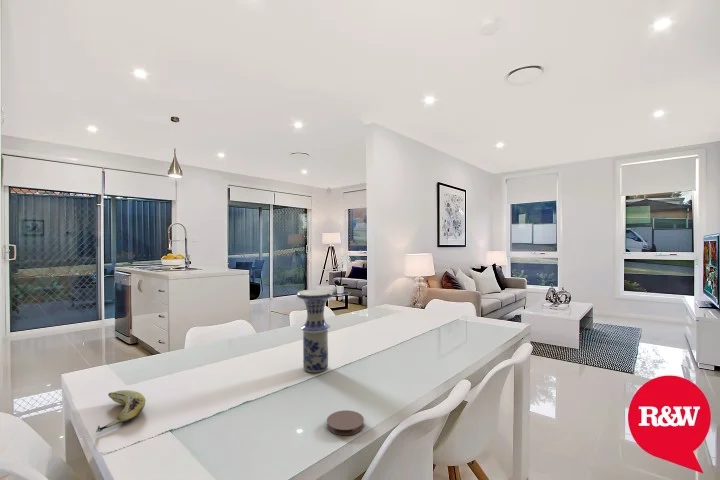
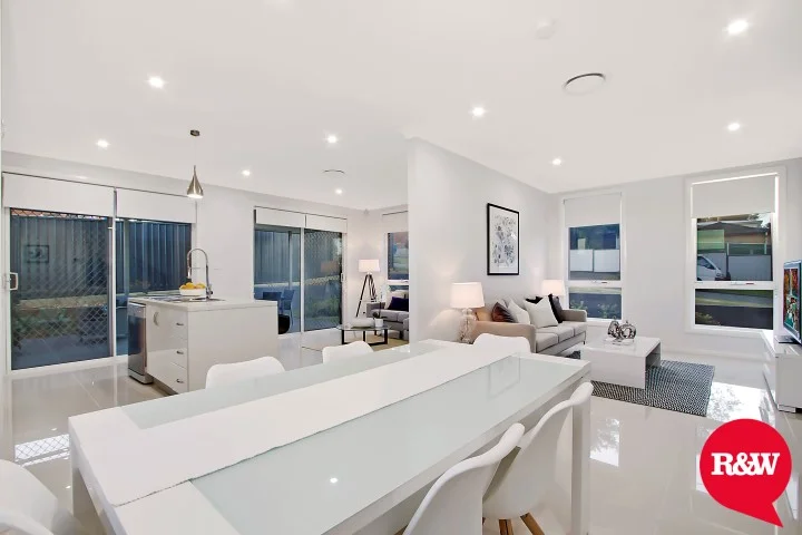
- fruit [95,389,147,433]
- vase [296,288,335,374]
- coaster [326,409,365,436]
